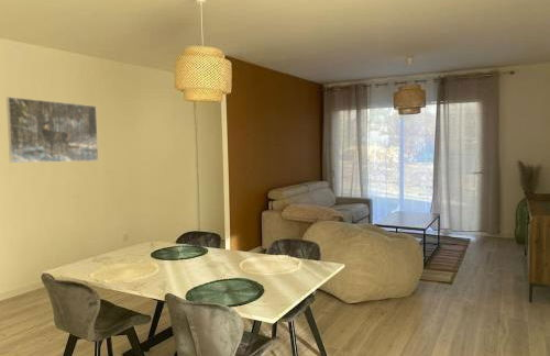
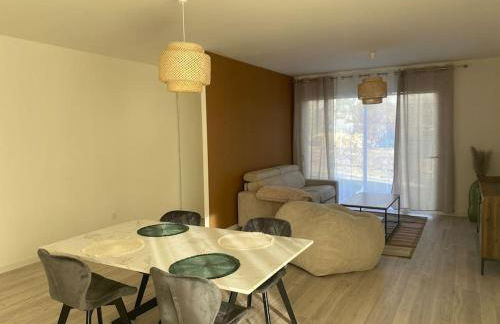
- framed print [6,96,99,164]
